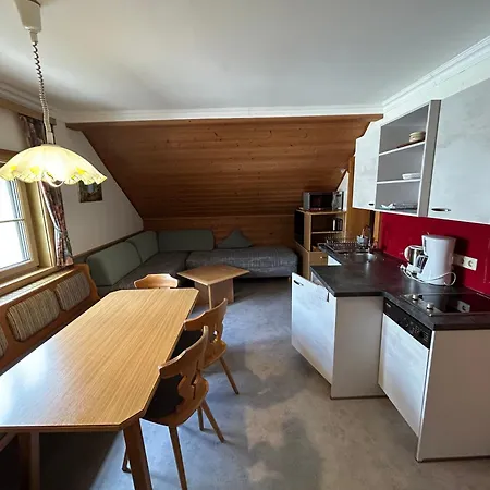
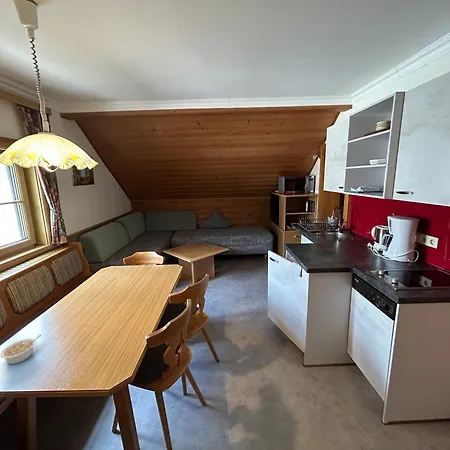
+ legume [0,334,42,365]
